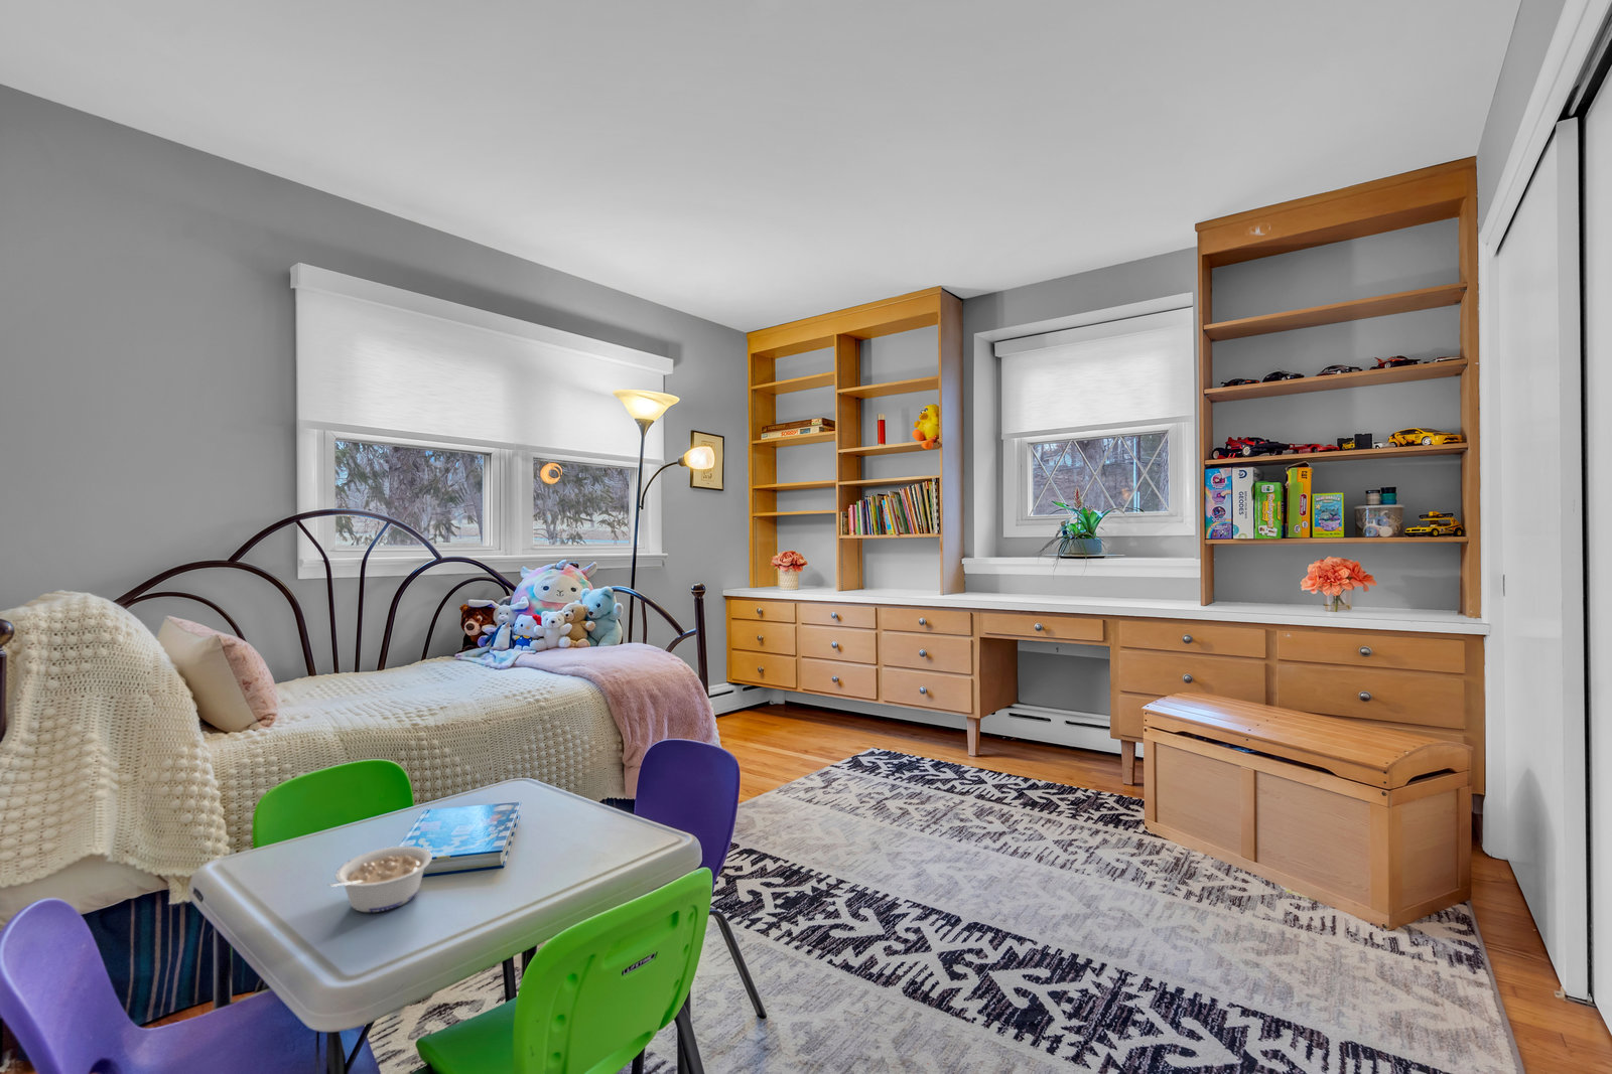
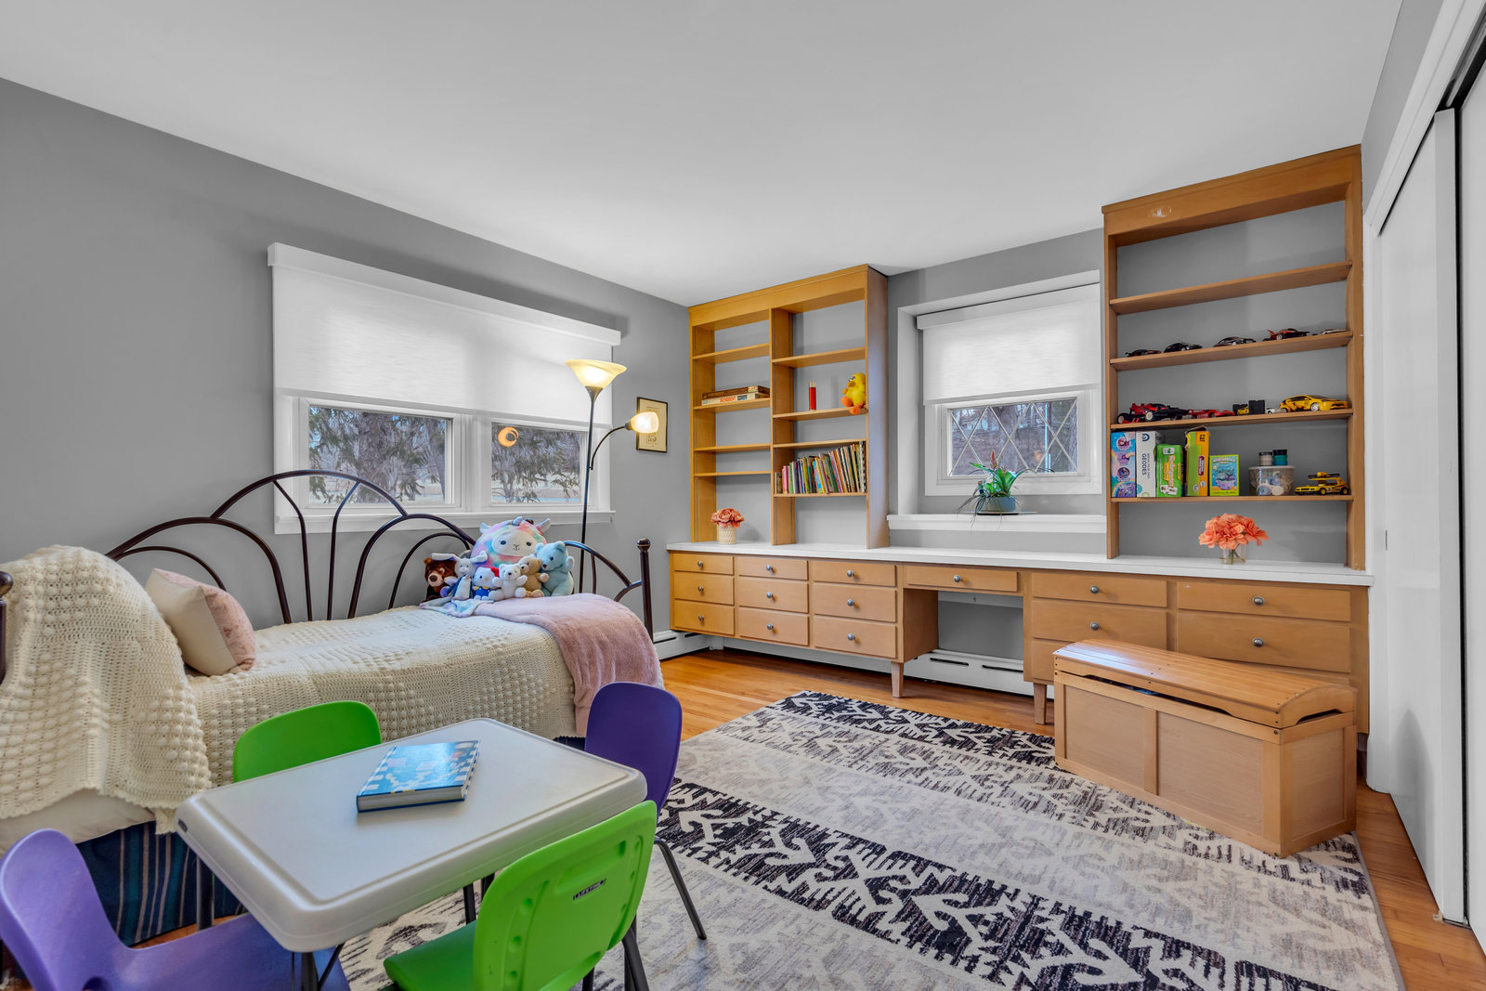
- legume [325,845,433,913]
